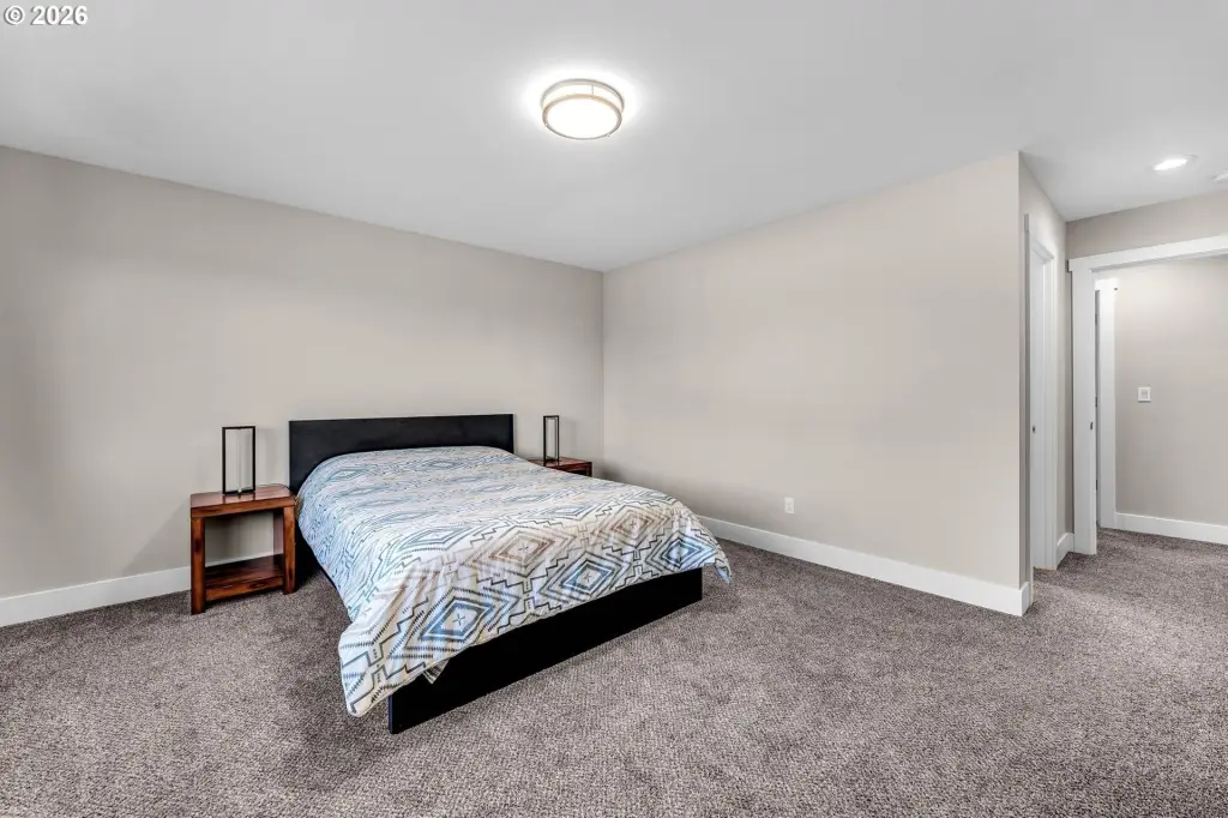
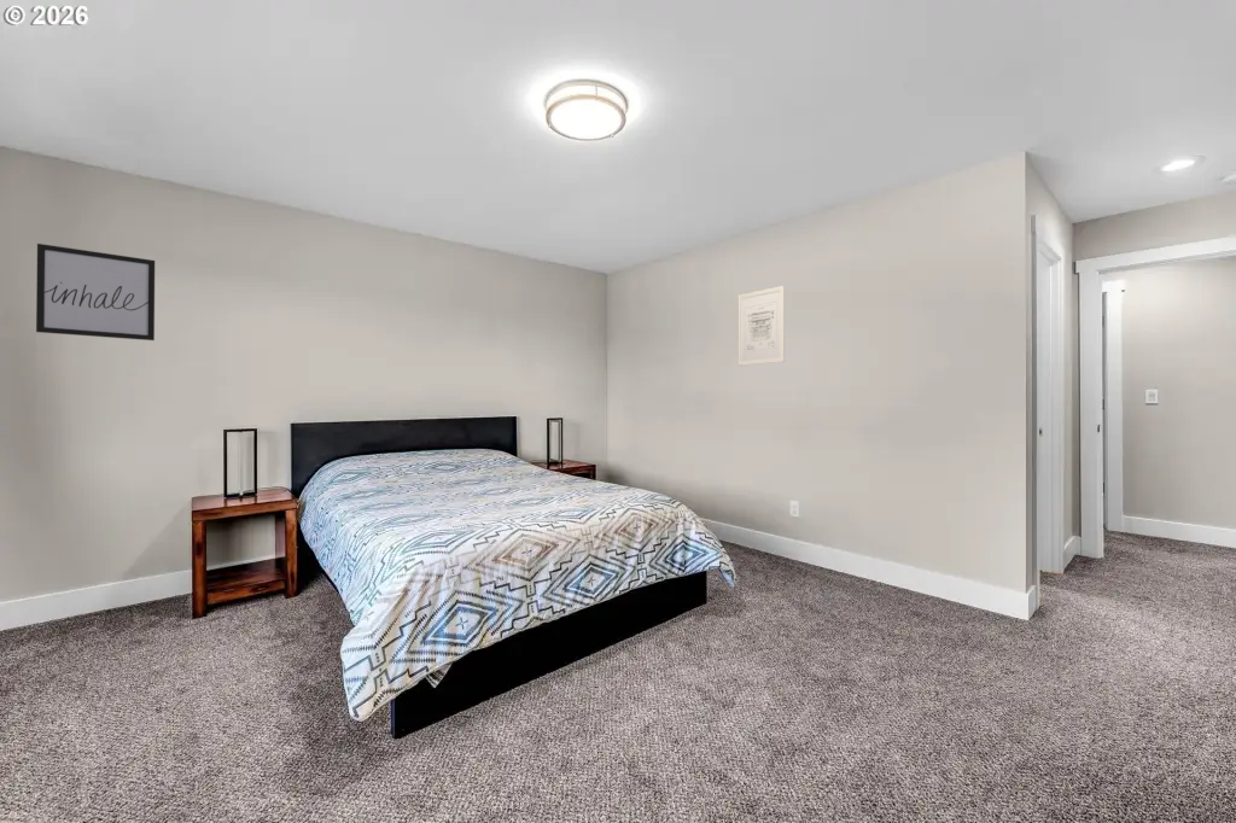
+ wall art [35,243,156,342]
+ wall art [737,285,786,367]
